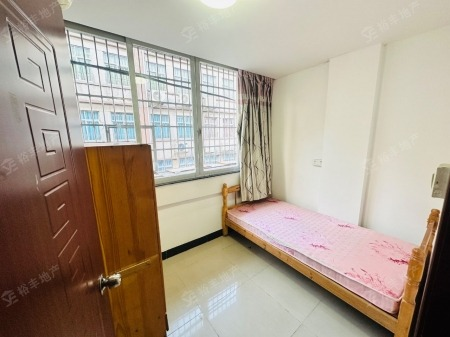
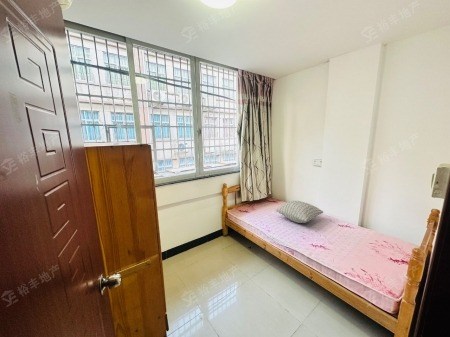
+ pillow [274,200,324,224]
